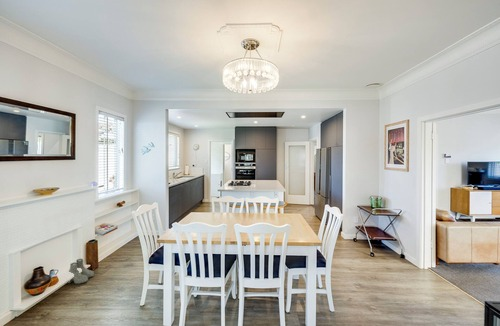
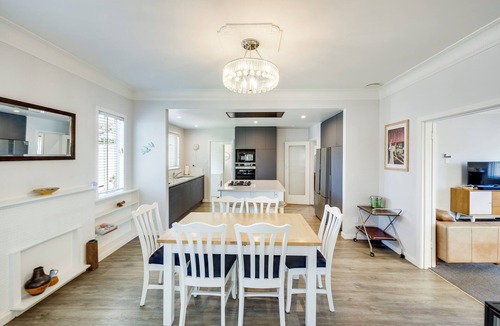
- boots [66,258,95,285]
